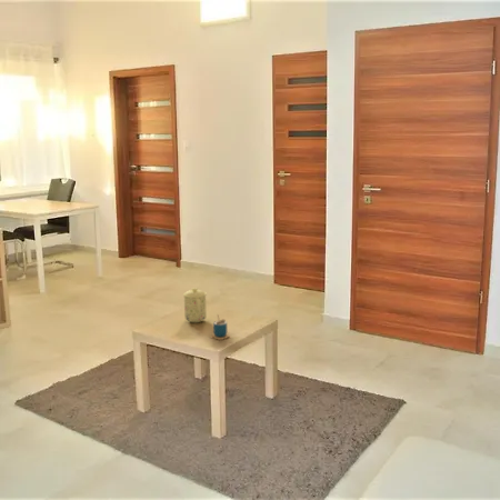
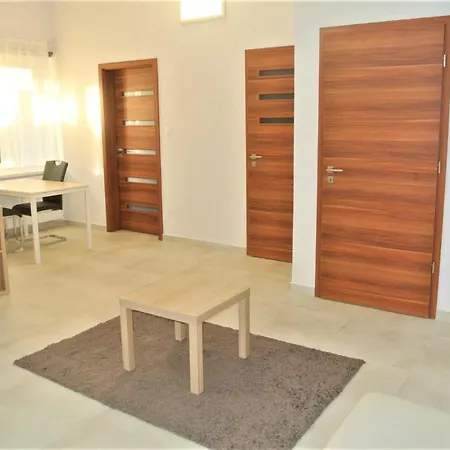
- cup [210,314,231,341]
- mug [182,287,208,323]
